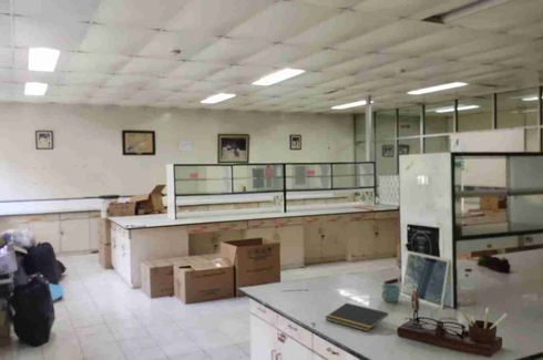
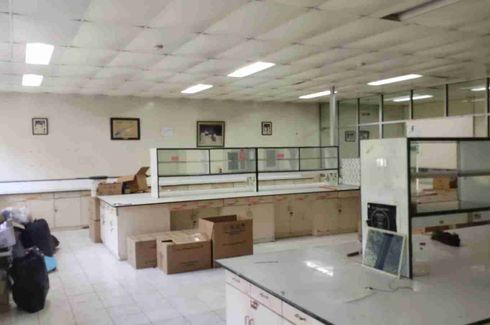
- notepad [325,302,389,332]
- desk organizer [396,289,509,359]
- mug [380,284,401,304]
